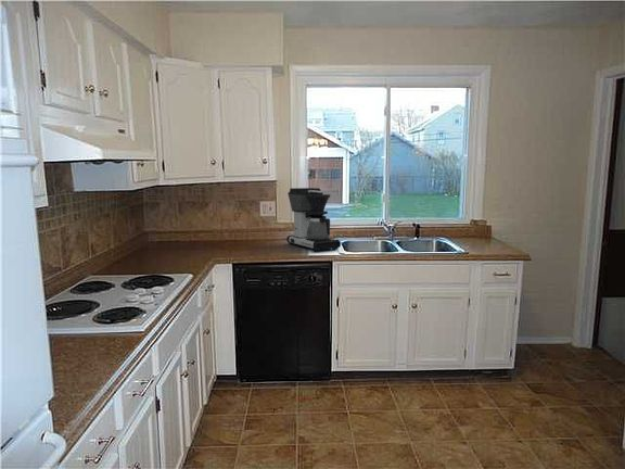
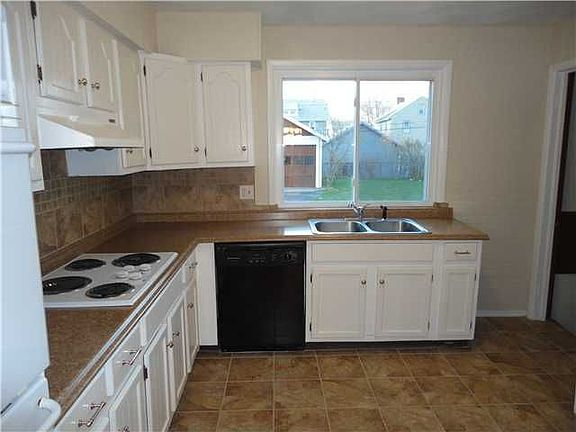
- coffee maker [285,187,342,252]
